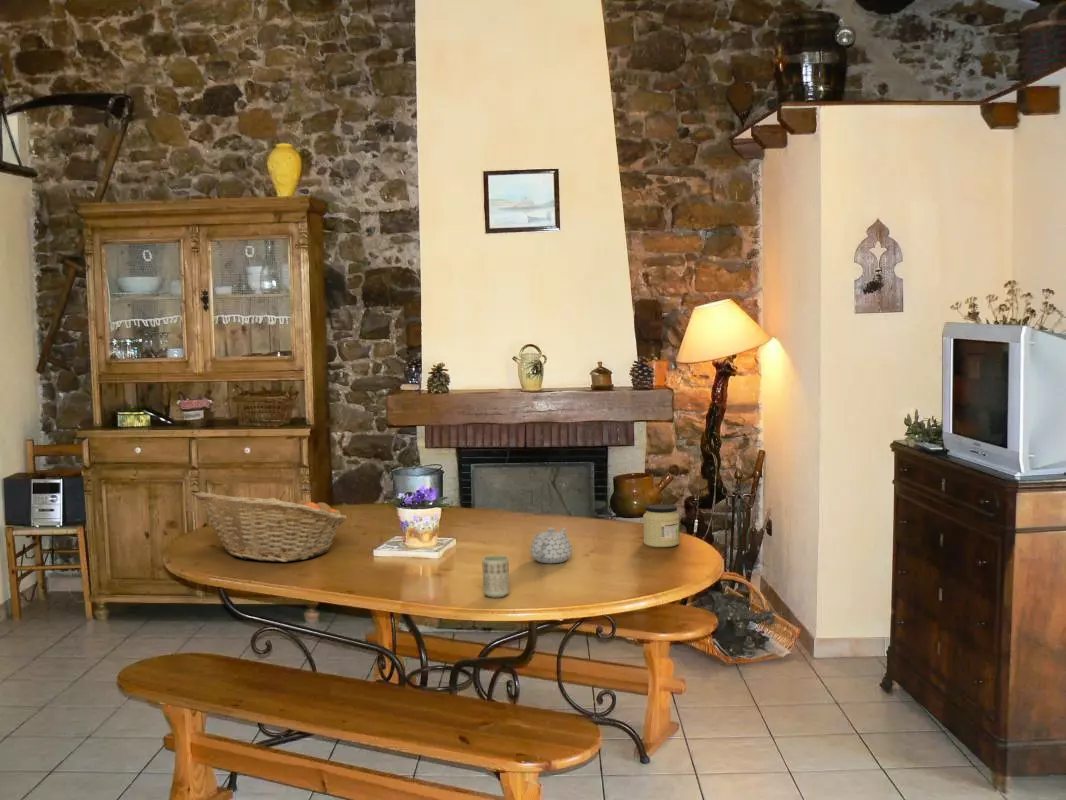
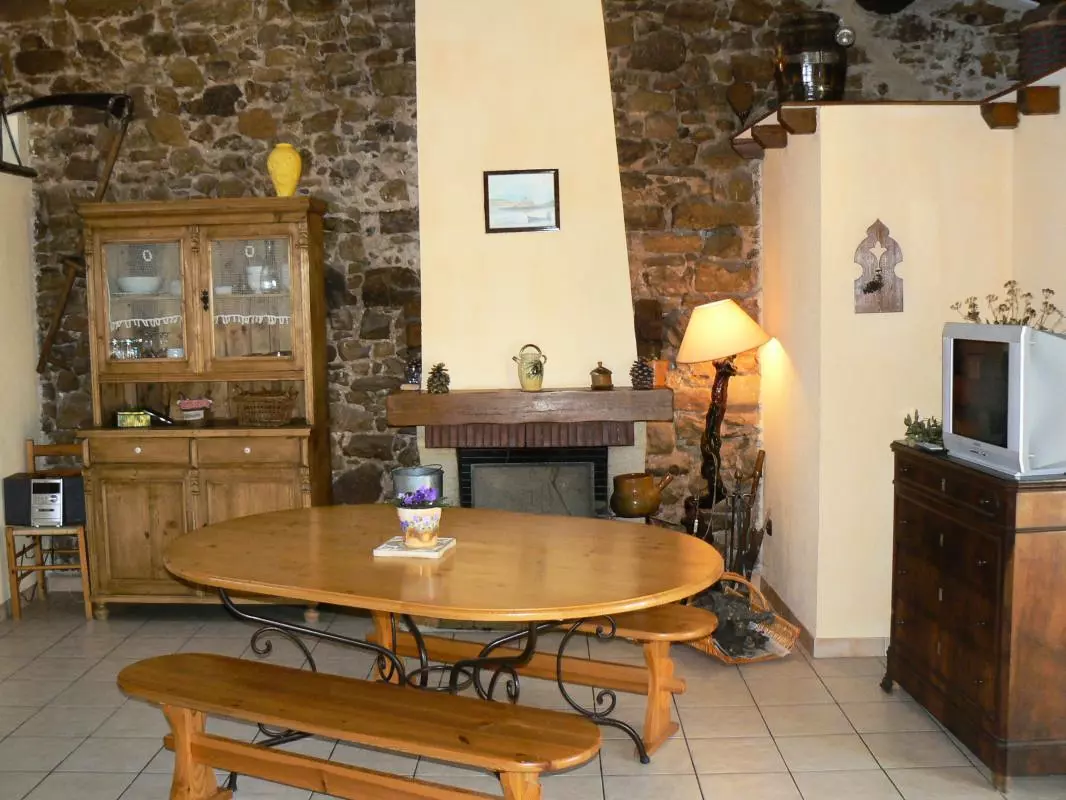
- teapot [529,527,573,564]
- jar [642,503,680,548]
- fruit basket [193,490,348,563]
- cup [482,554,510,599]
